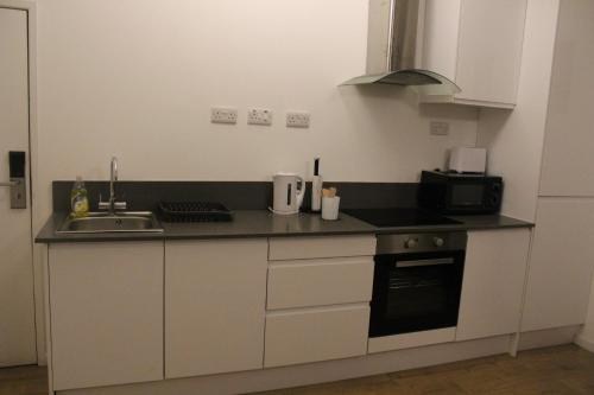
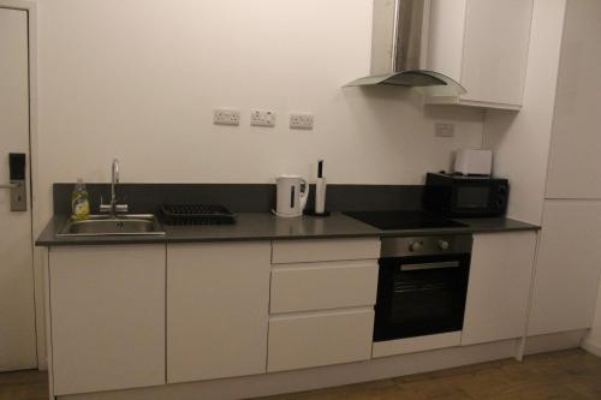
- utensil holder [314,186,341,221]
